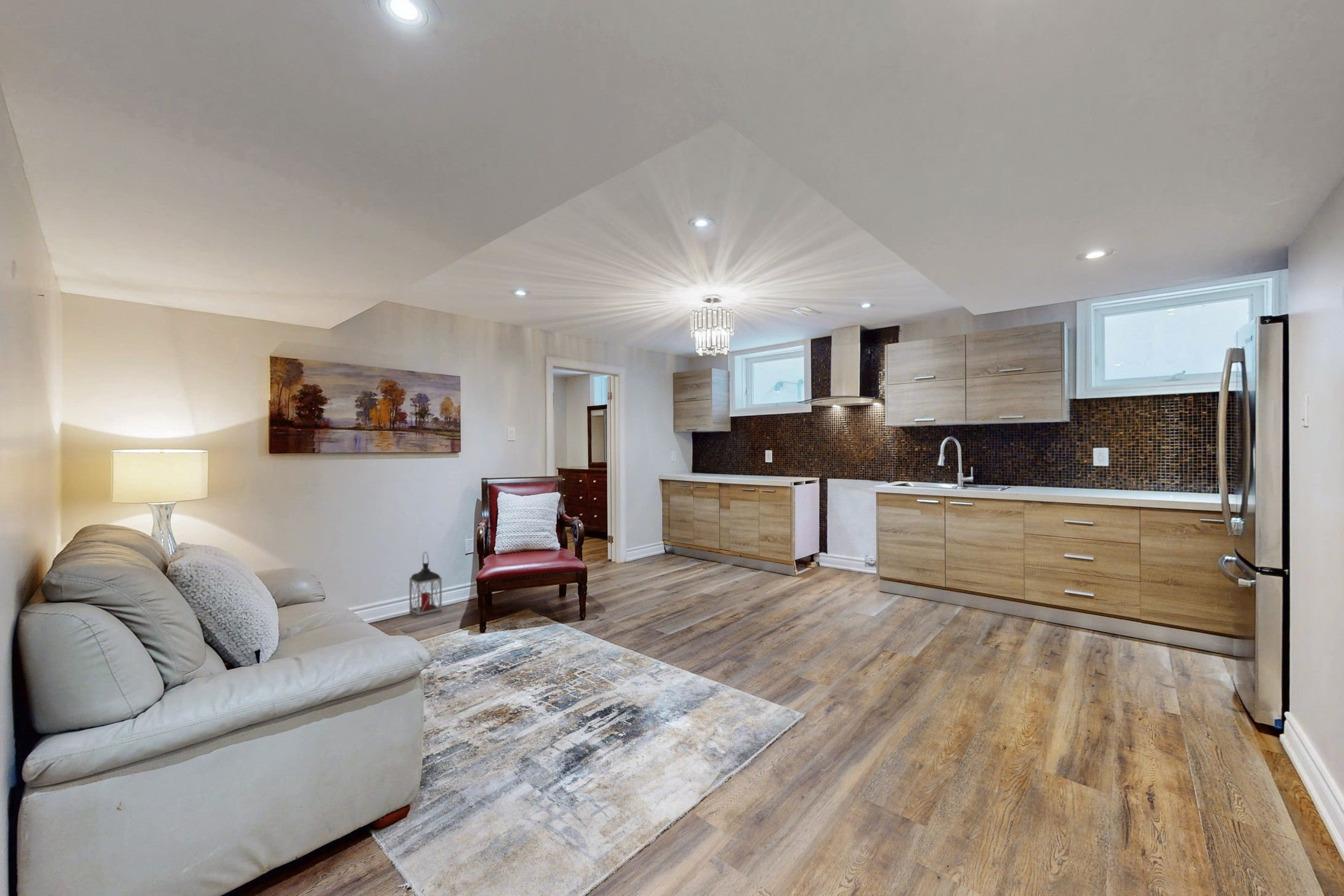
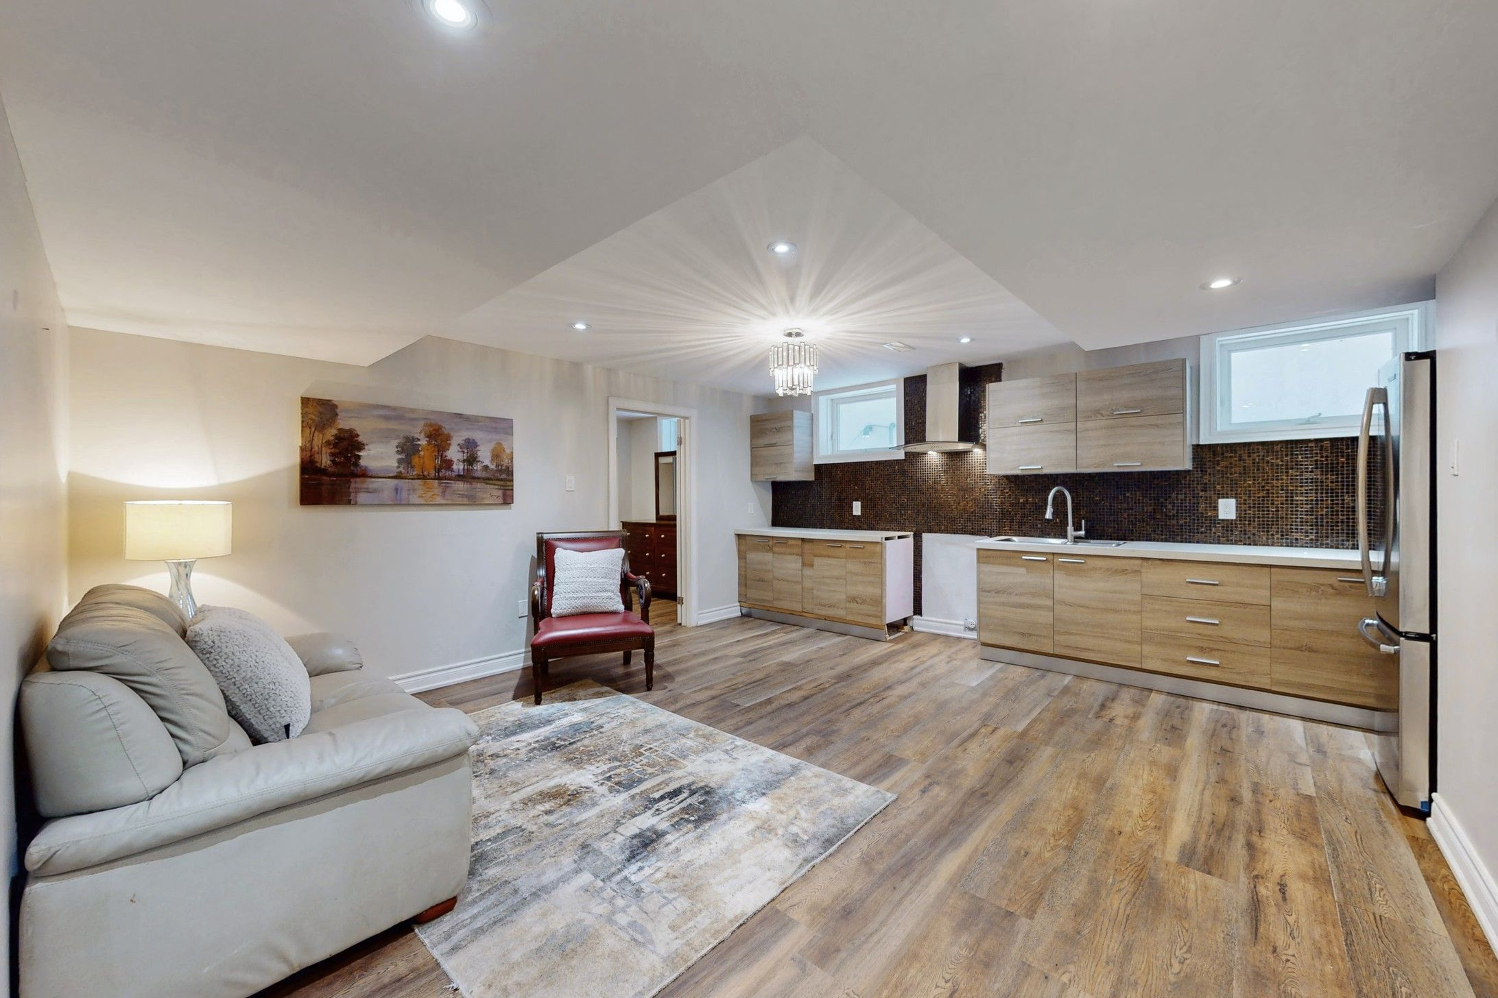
- lantern [409,551,442,619]
